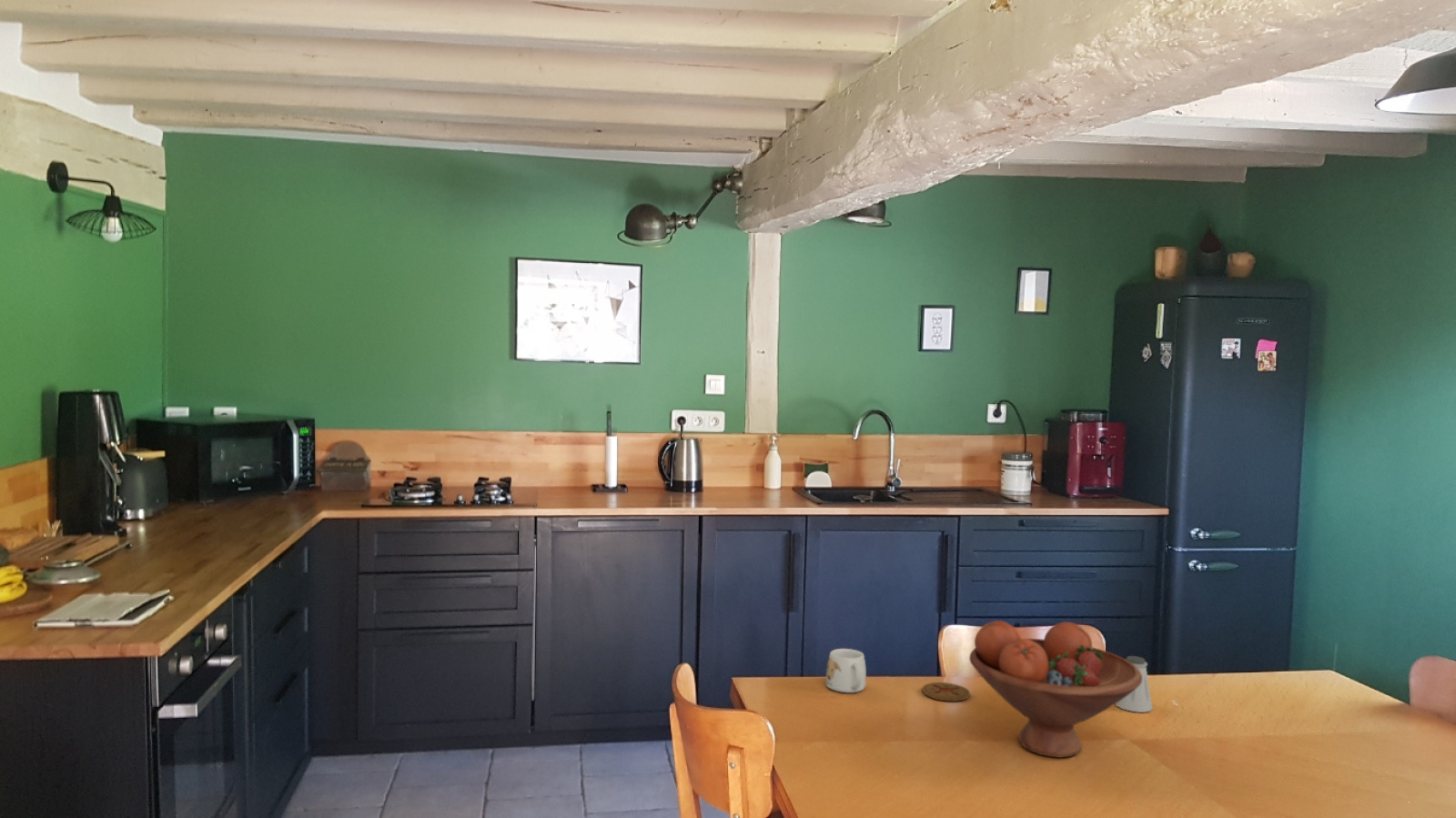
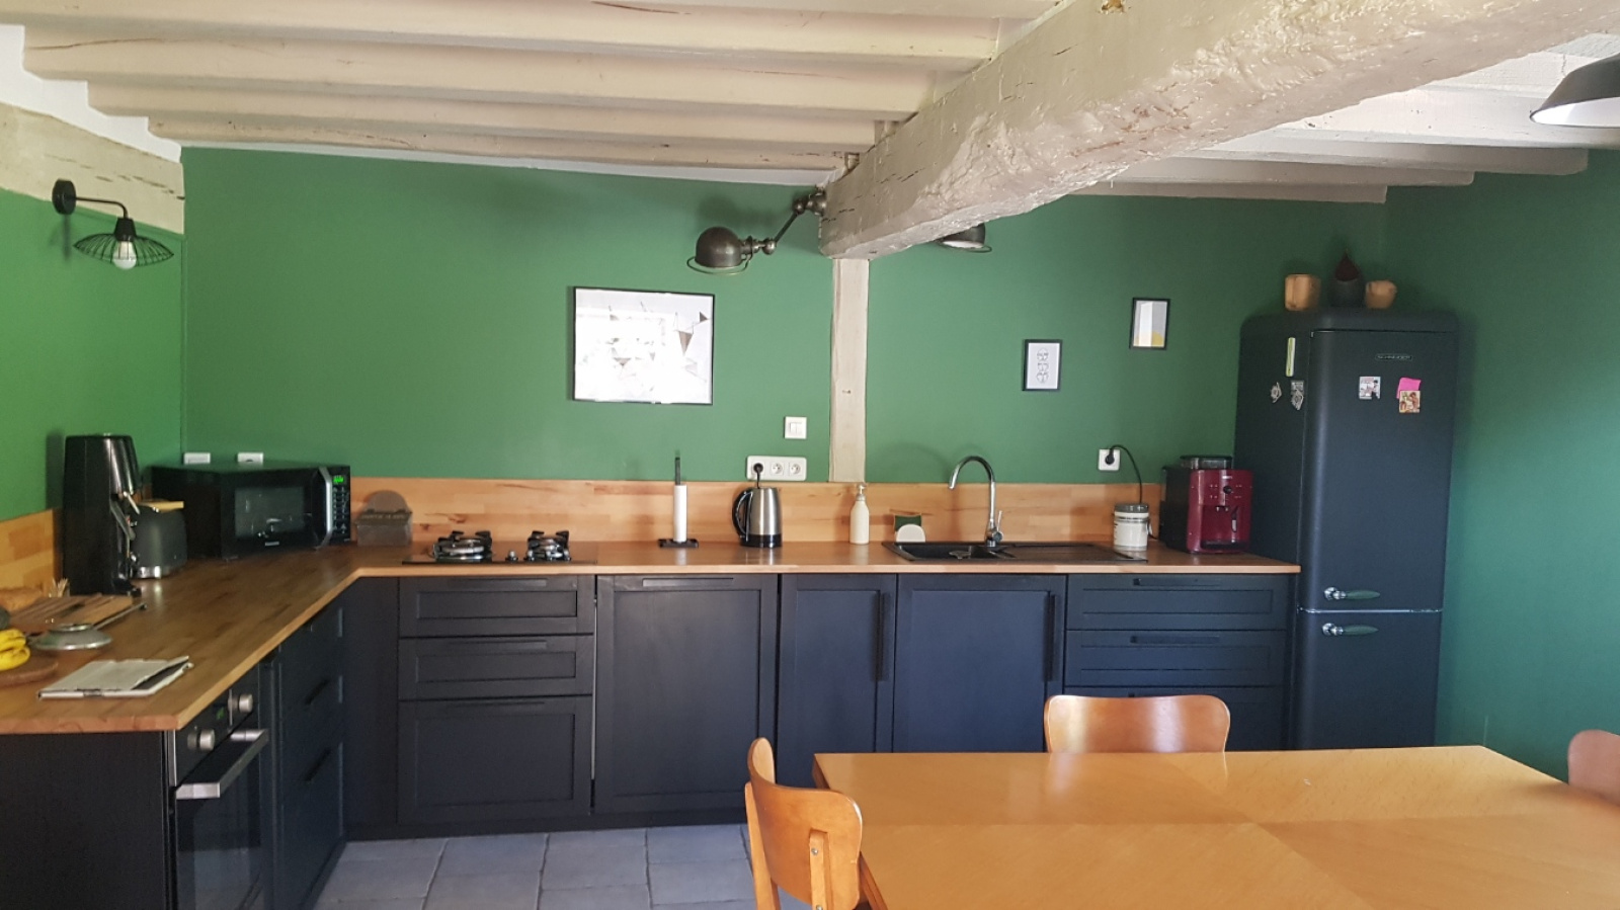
- mug [825,648,867,693]
- coaster [921,682,971,702]
- saltshaker [1115,655,1154,713]
- fruit bowl [968,620,1142,759]
